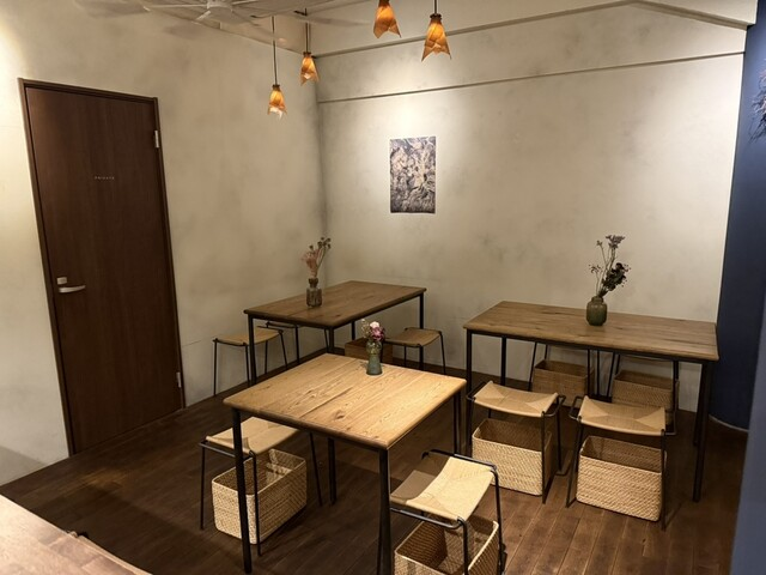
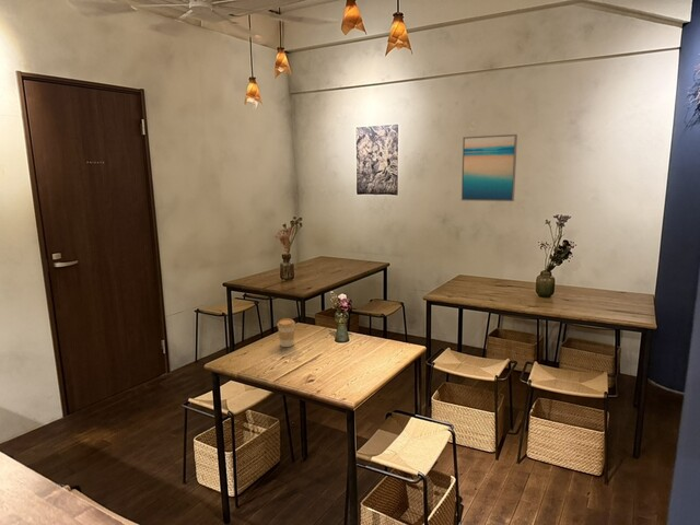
+ wall art [460,133,518,202]
+ coffee cup [277,317,296,348]
